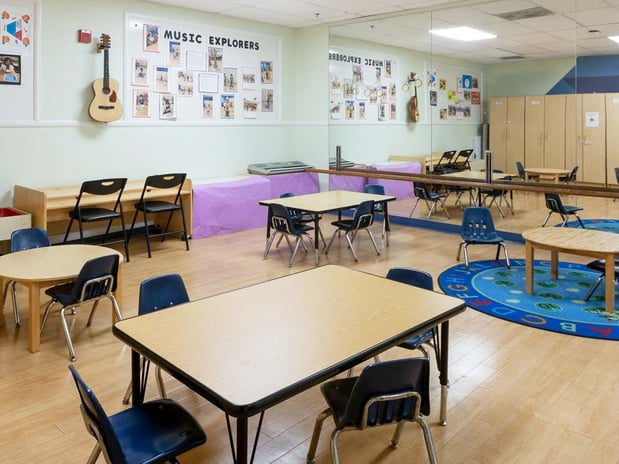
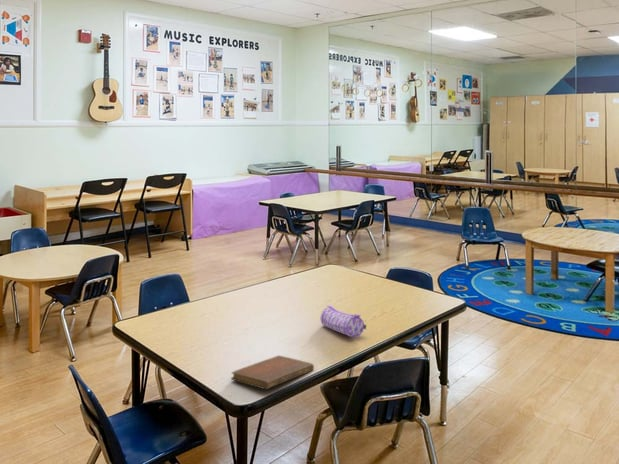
+ notebook [230,355,315,390]
+ pencil case [320,305,367,338]
